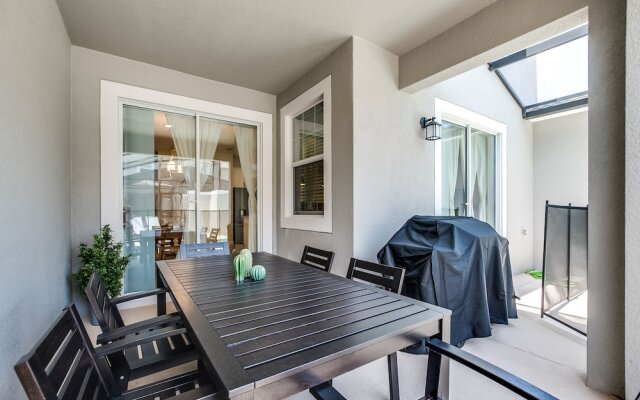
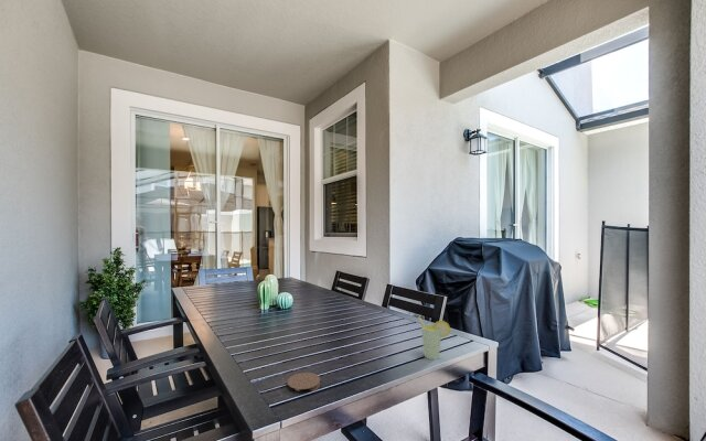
+ coaster [287,372,321,392]
+ cup [417,315,452,361]
